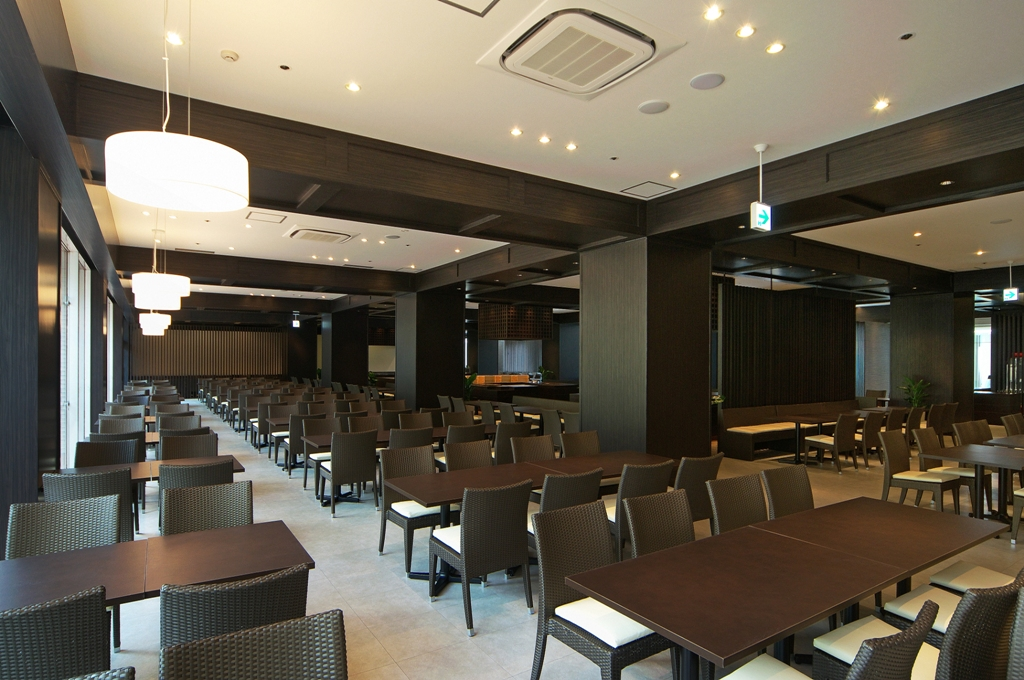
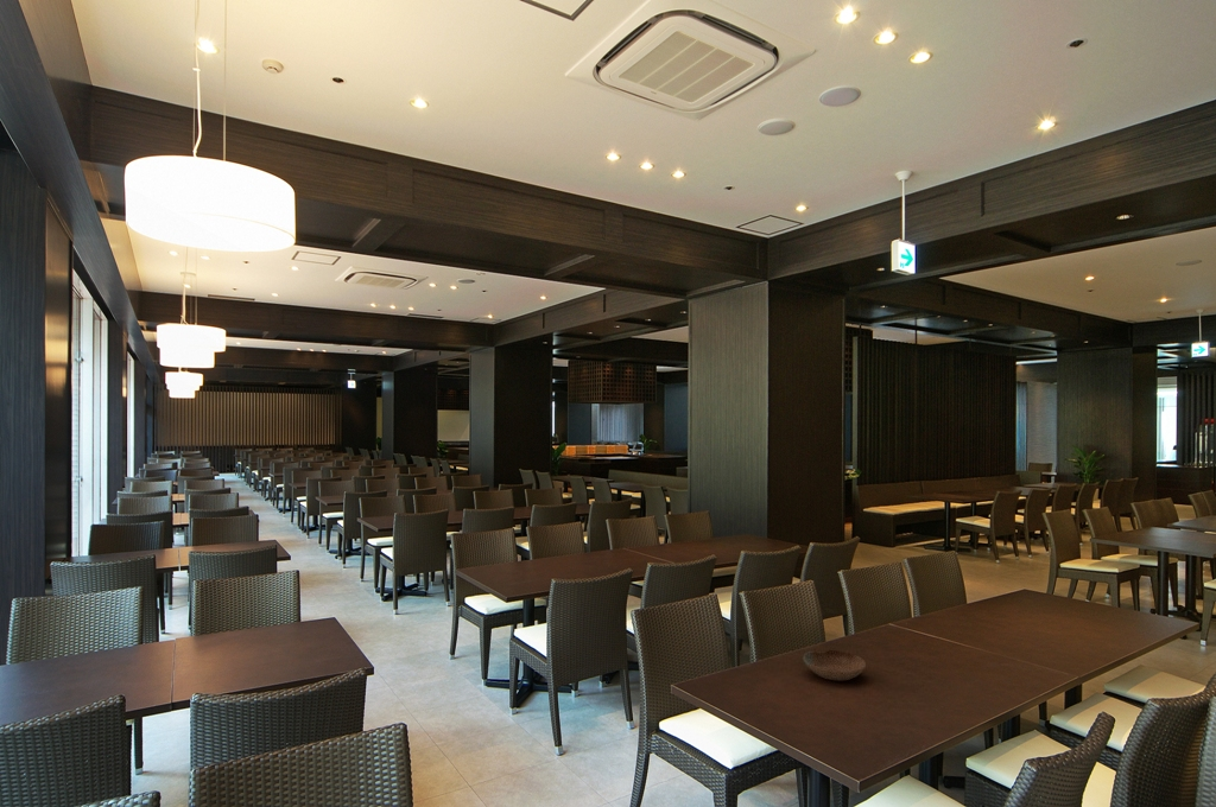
+ bowl [803,649,867,682]
